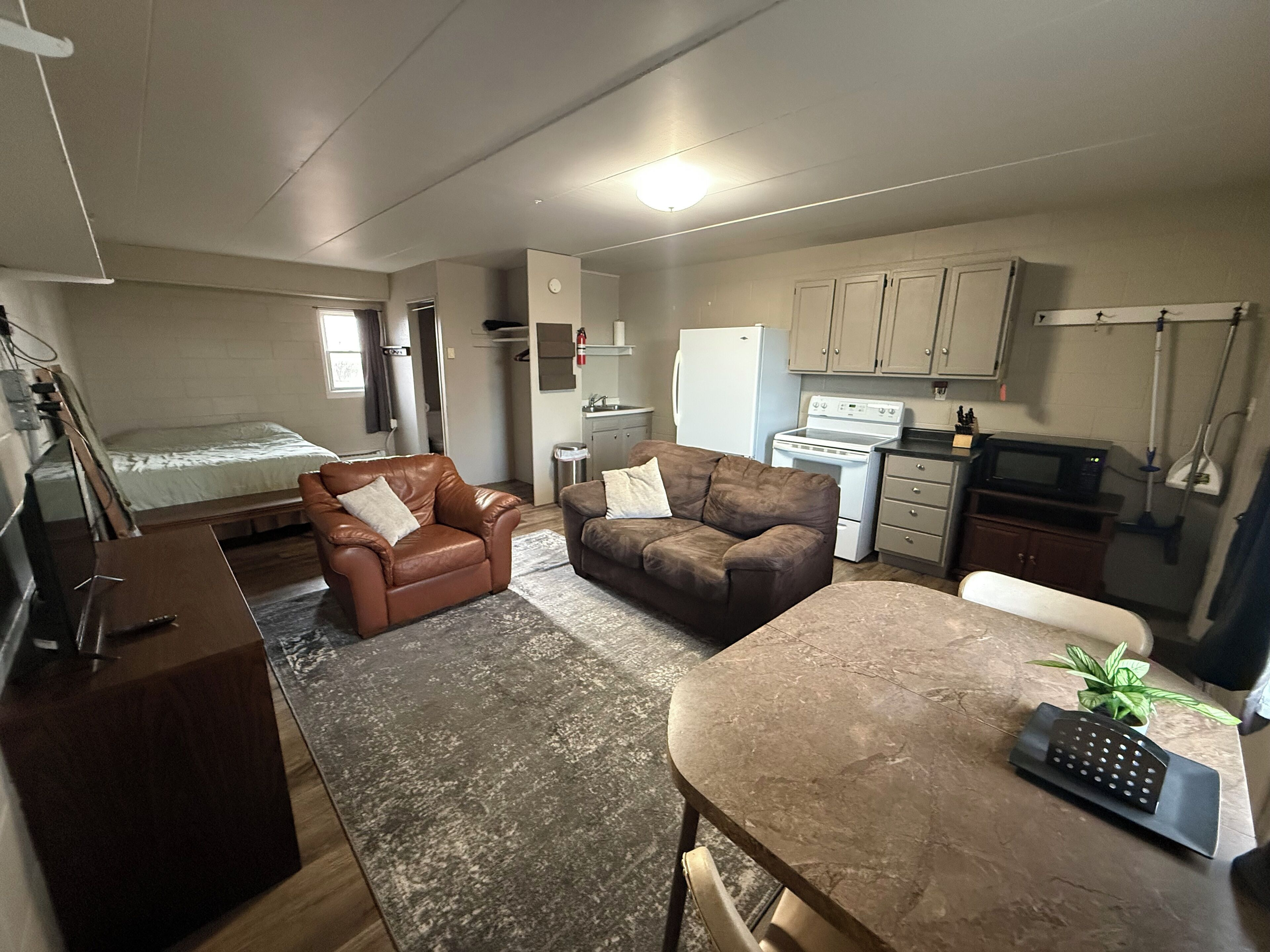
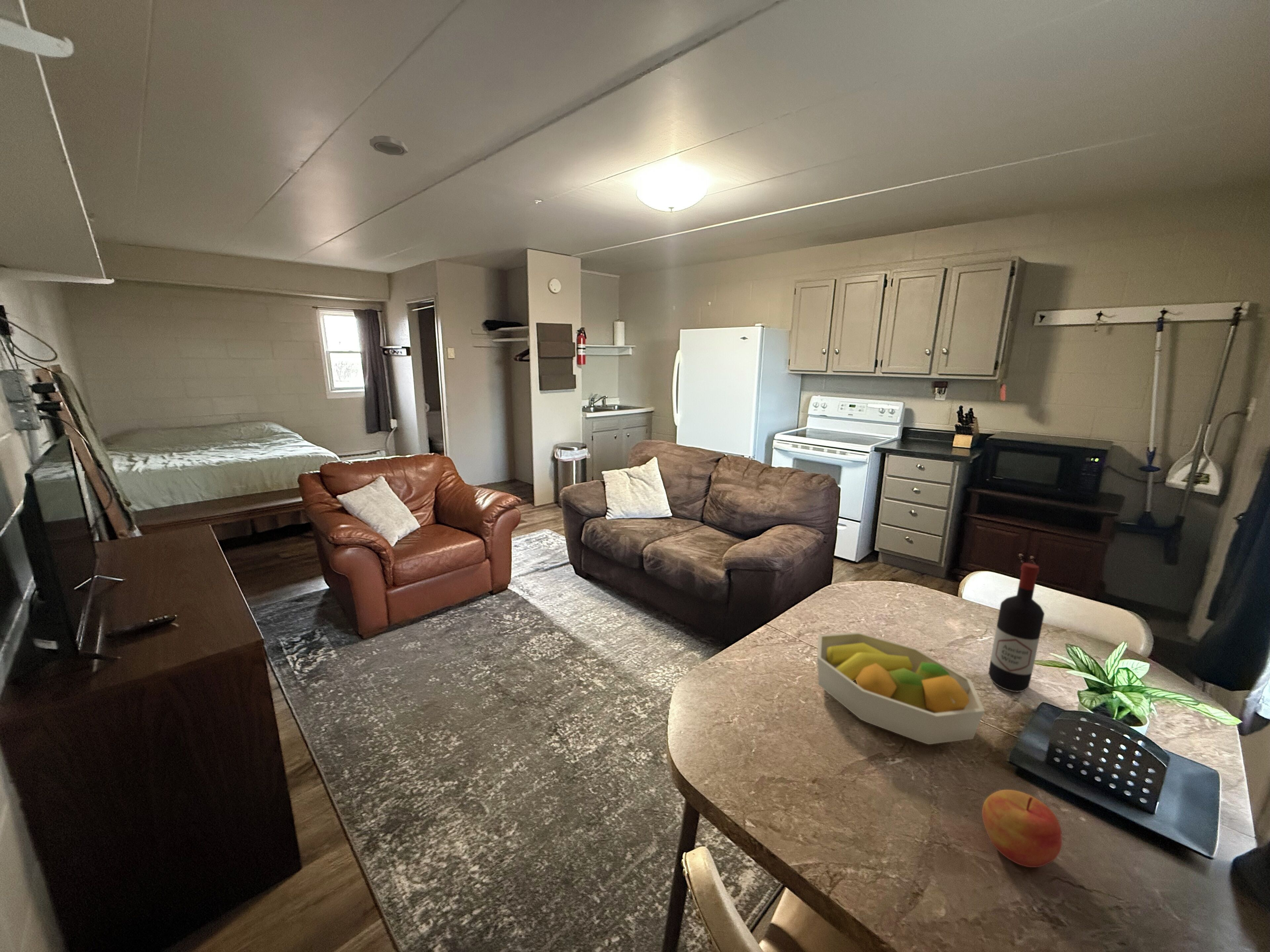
+ wine bottle [988,563,1045,693]
+ smoke detector [369,135,408,156]
+ fruit bowl [817,632,985,745]
+ apple [982,789,1062,868]
